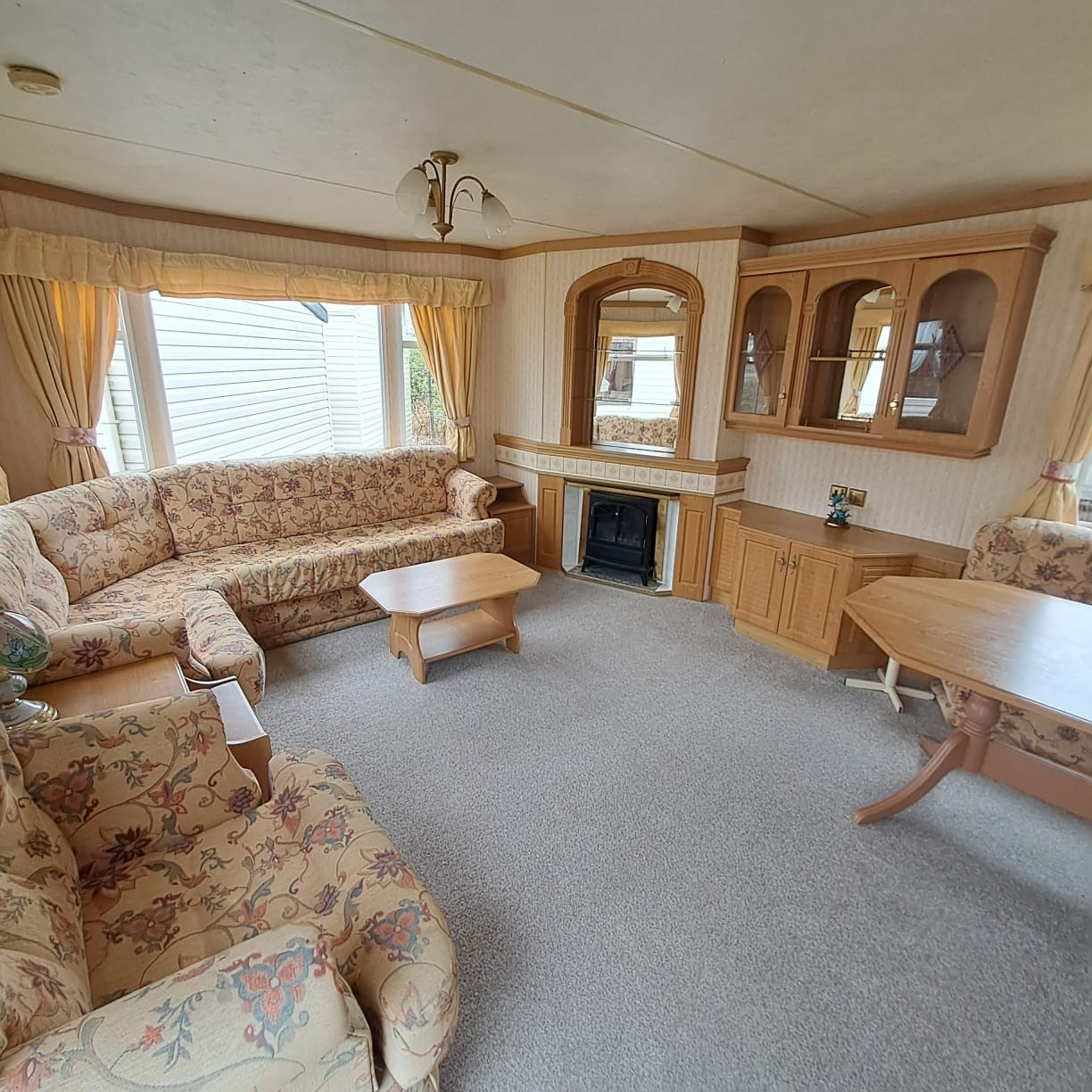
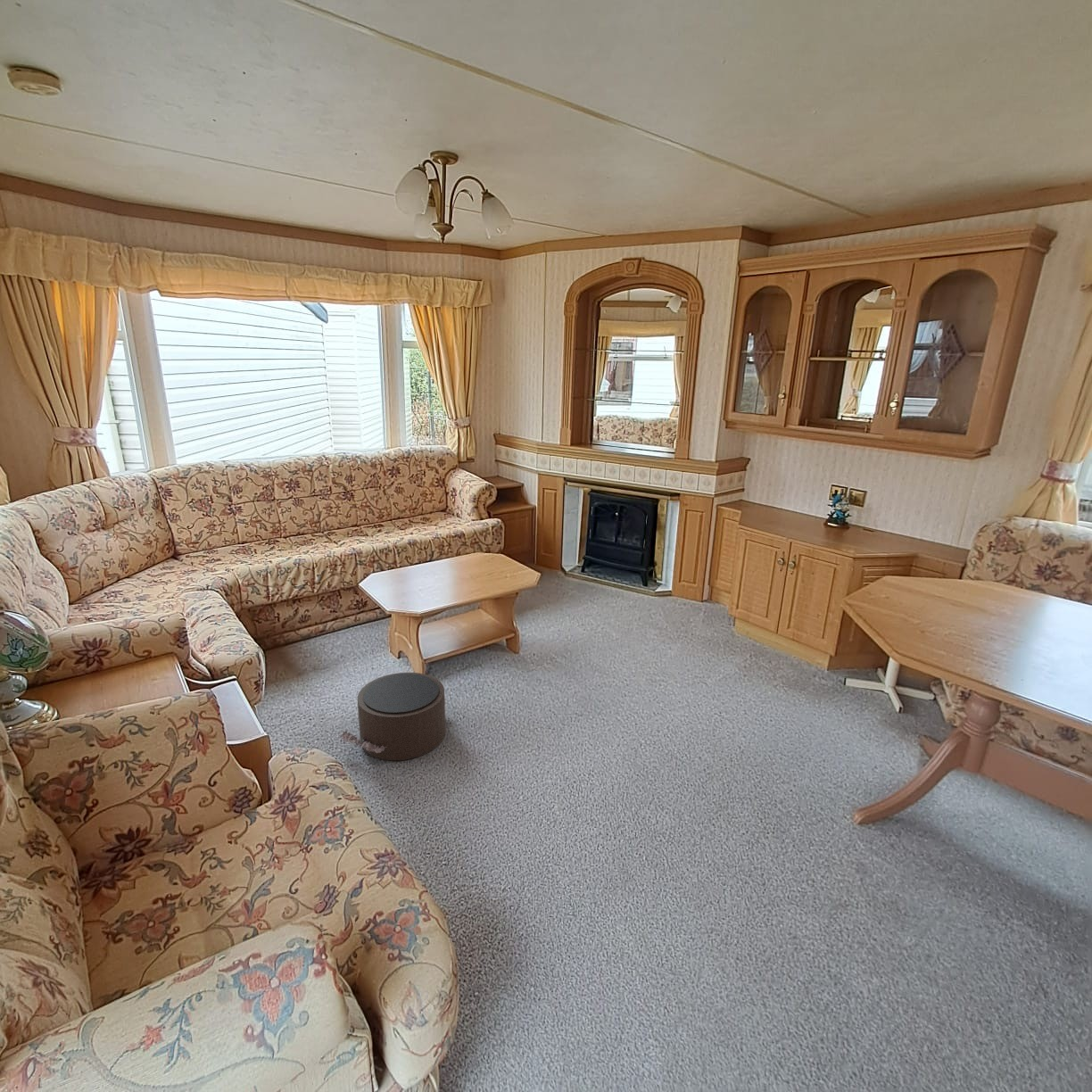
+ pouf [338,672,447,761]
